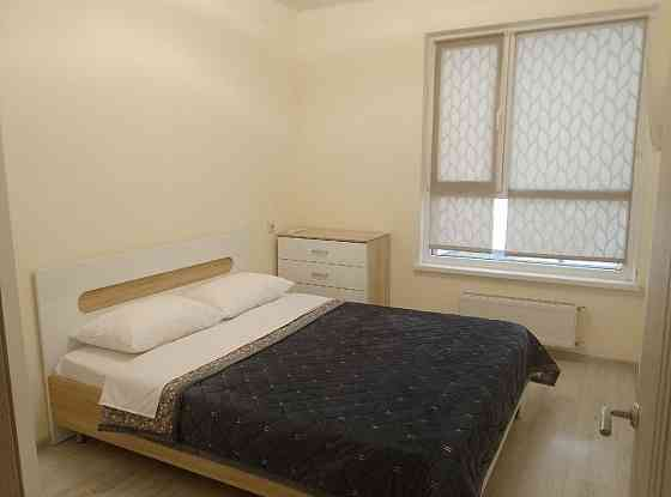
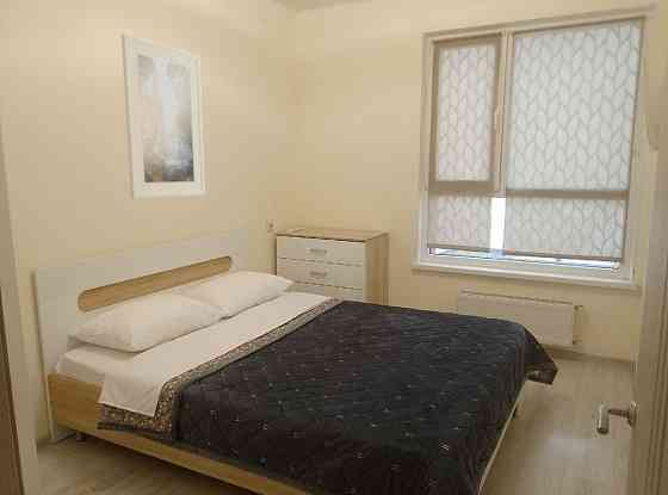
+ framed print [120,32,206,199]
